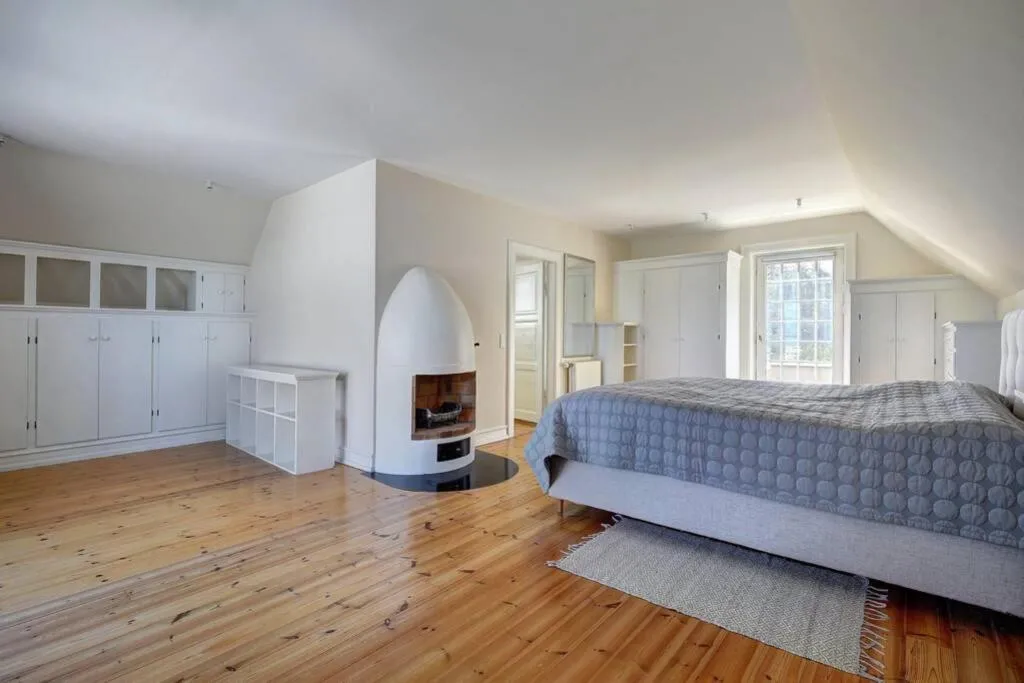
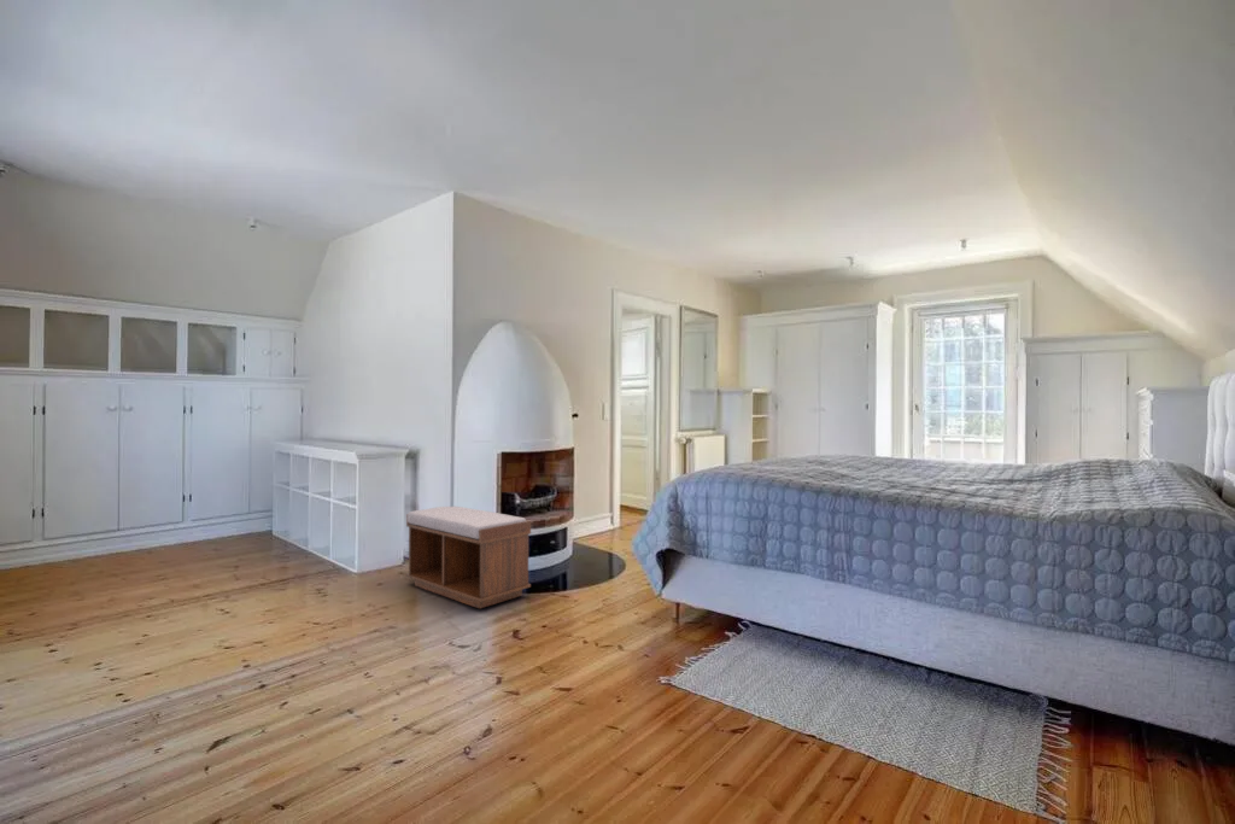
+ bench [405,505,532,610]
